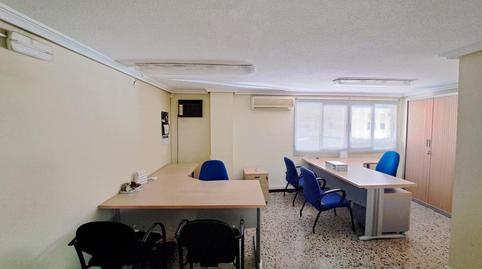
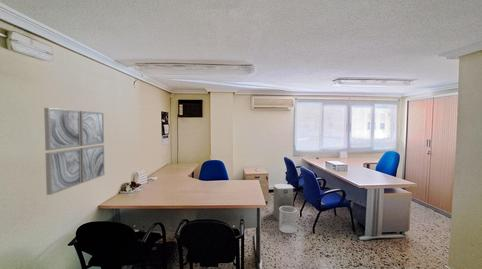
+ wall art [43,107,106,196]
+ wastebasket [278,206,298,234]
+ fan [272,183,294,222]
